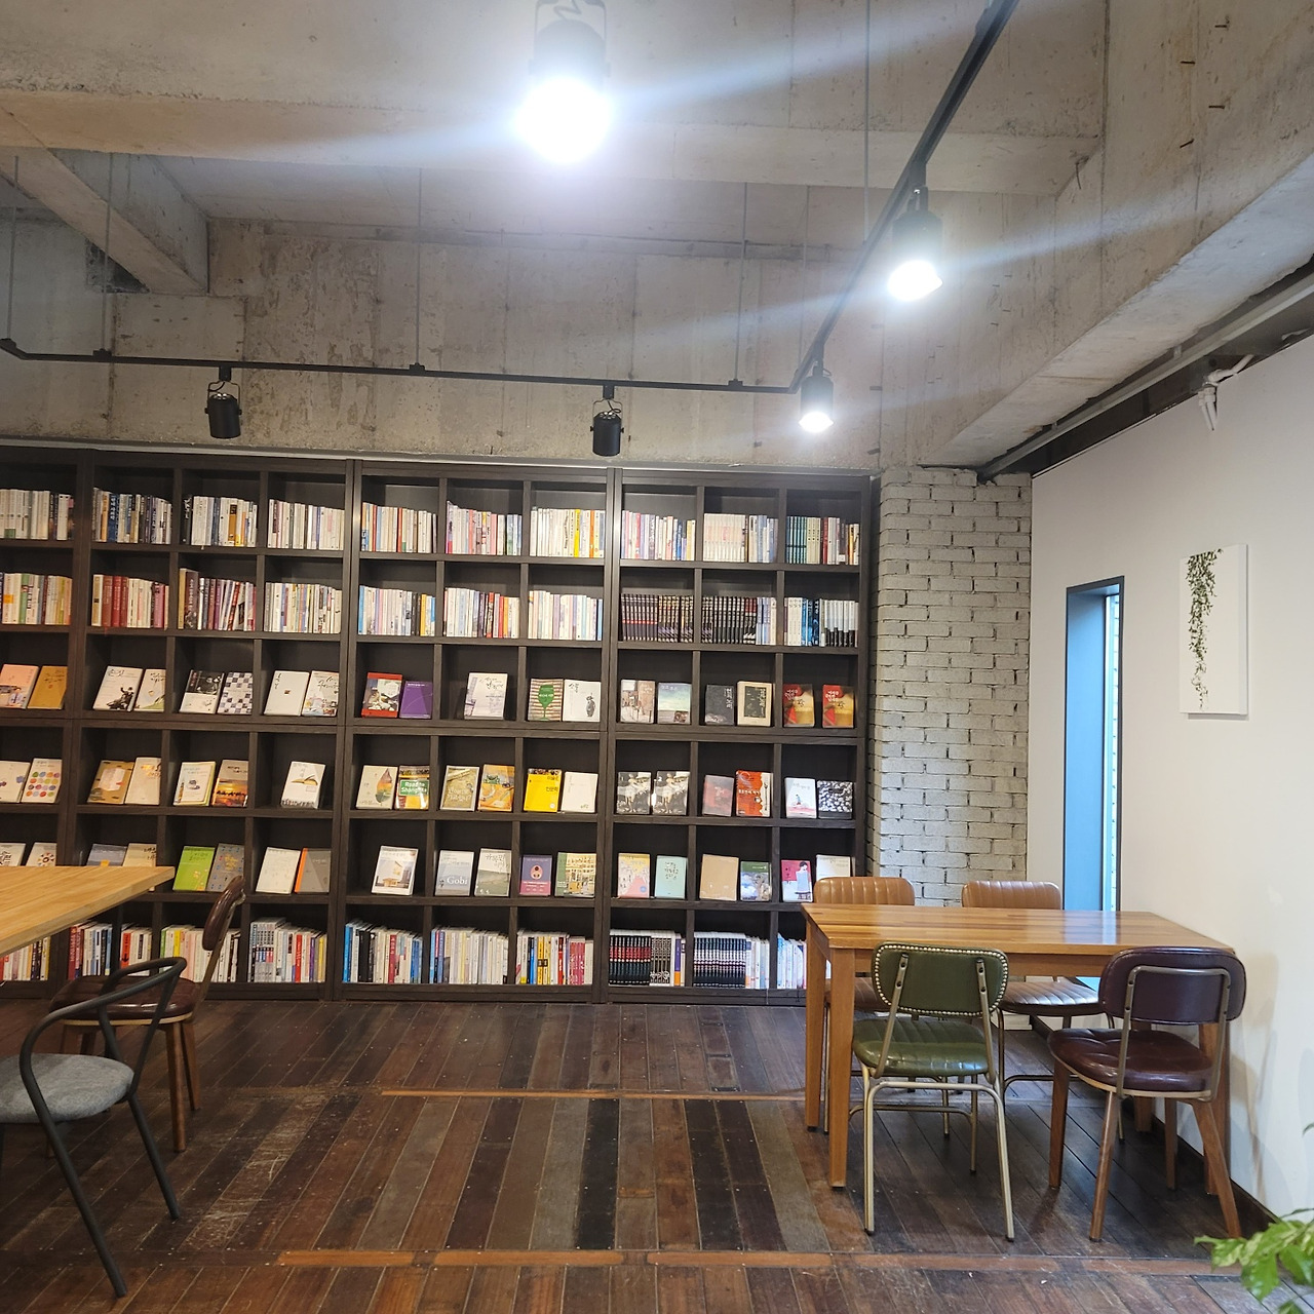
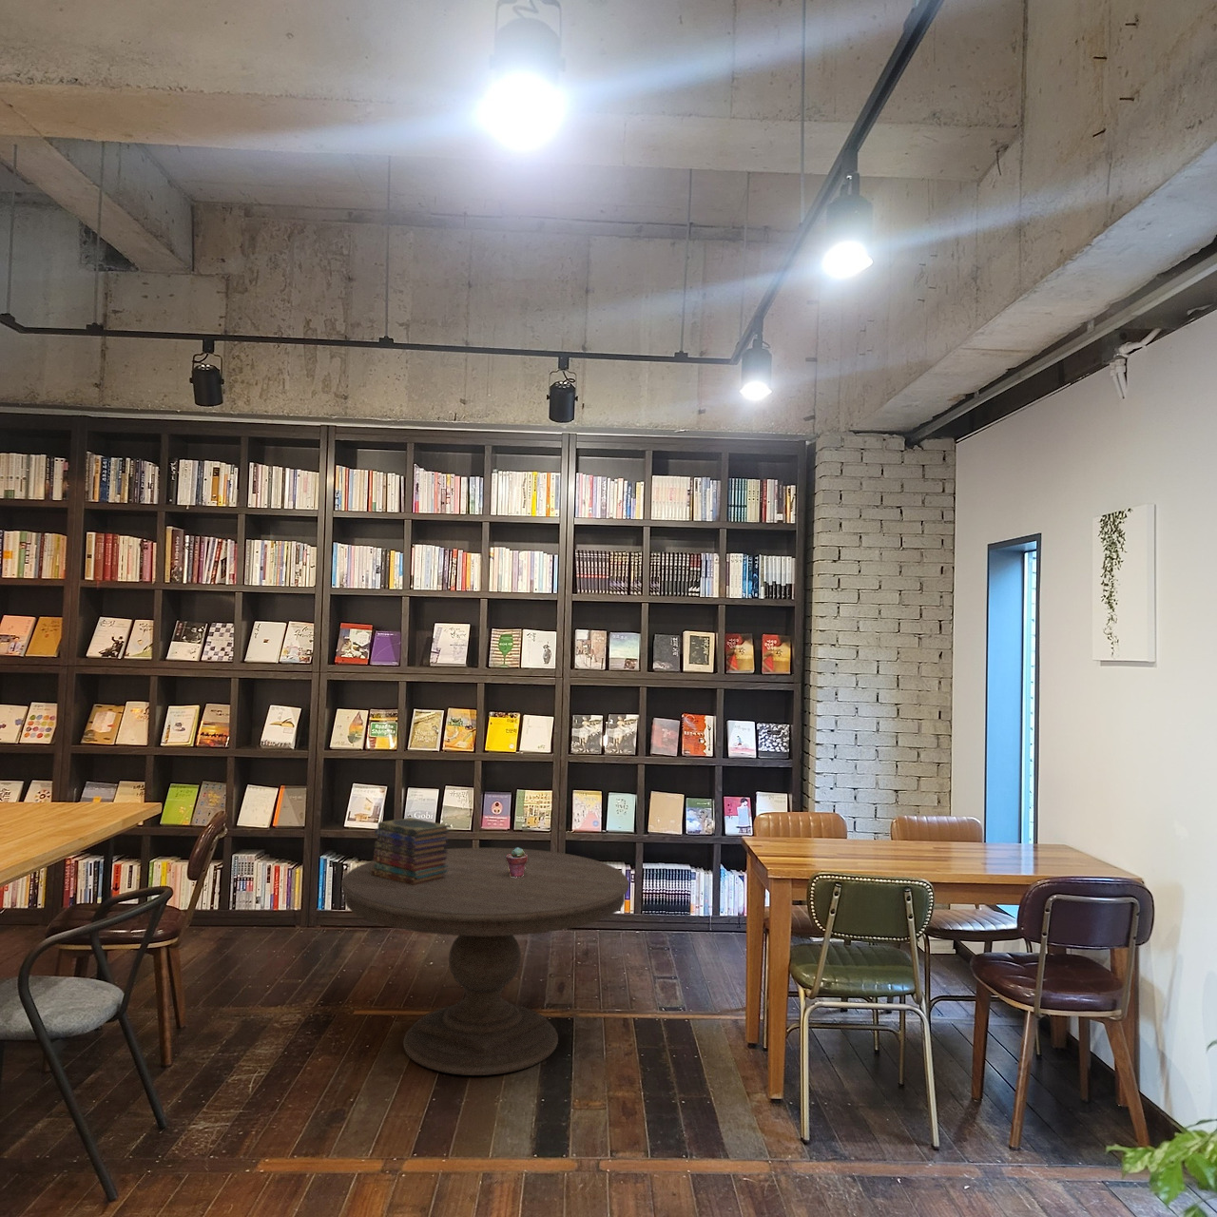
+ dining table [340,847,631,1077]
+ book stack [371,817,451,885]
+ potted succulent [506,846,527,877]
